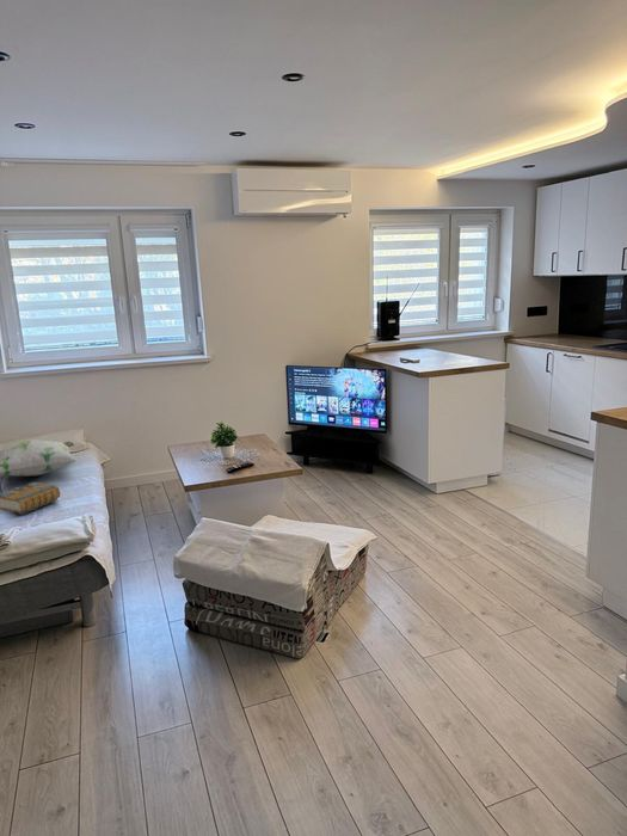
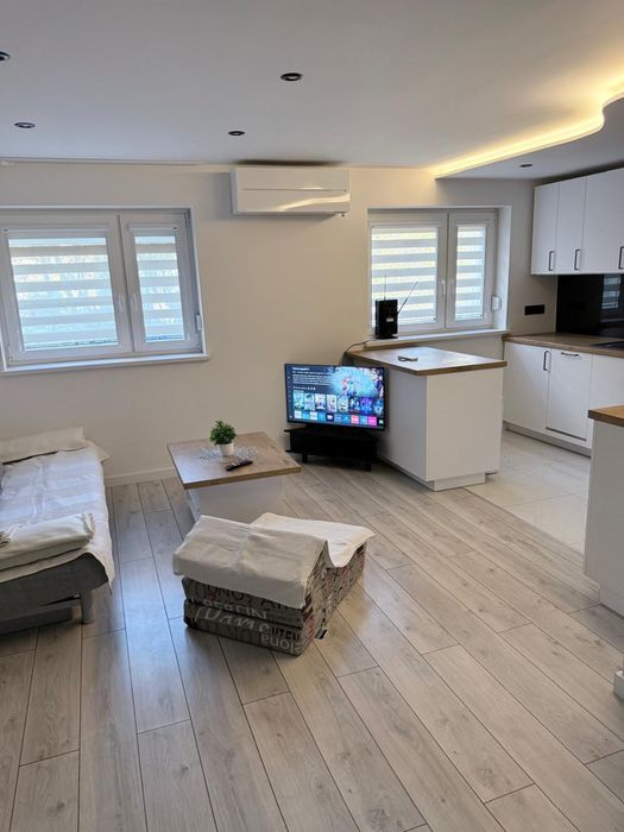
- book [0,481,61,515]
- decorative pillow [0,438,78,478]
